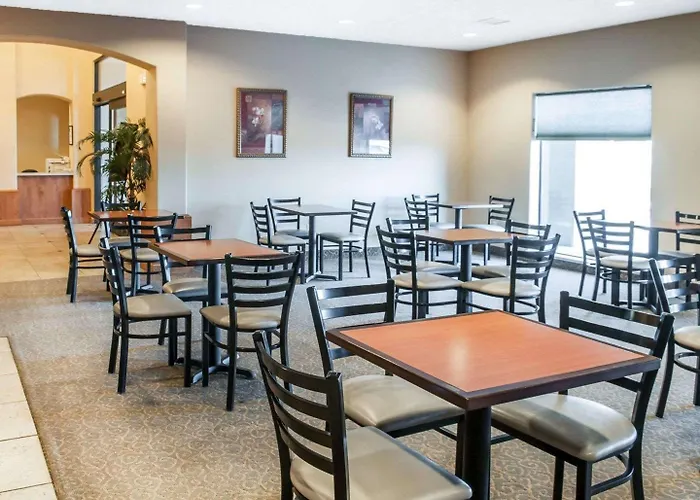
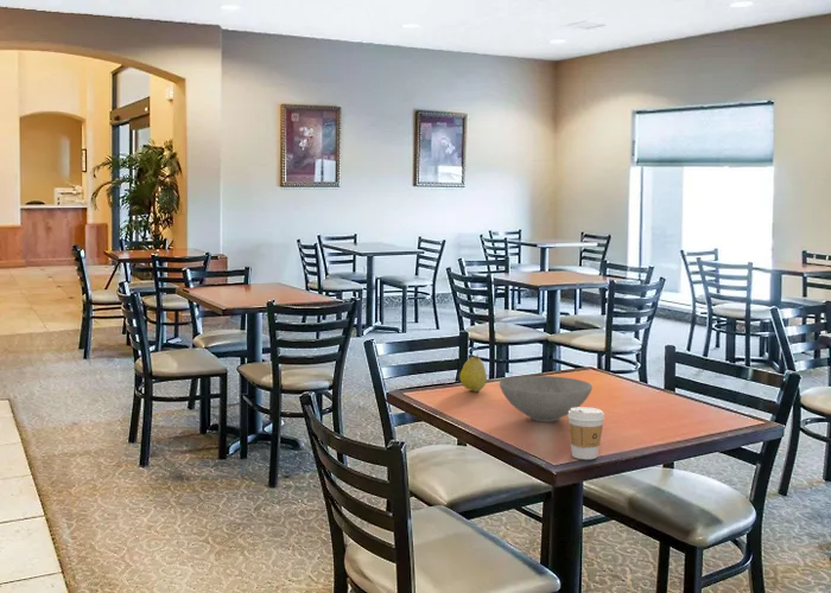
+ fruit [458,355,488,393]
+ coffee cup [567,406,605,460]
+ bowl [497,375,594,422]
